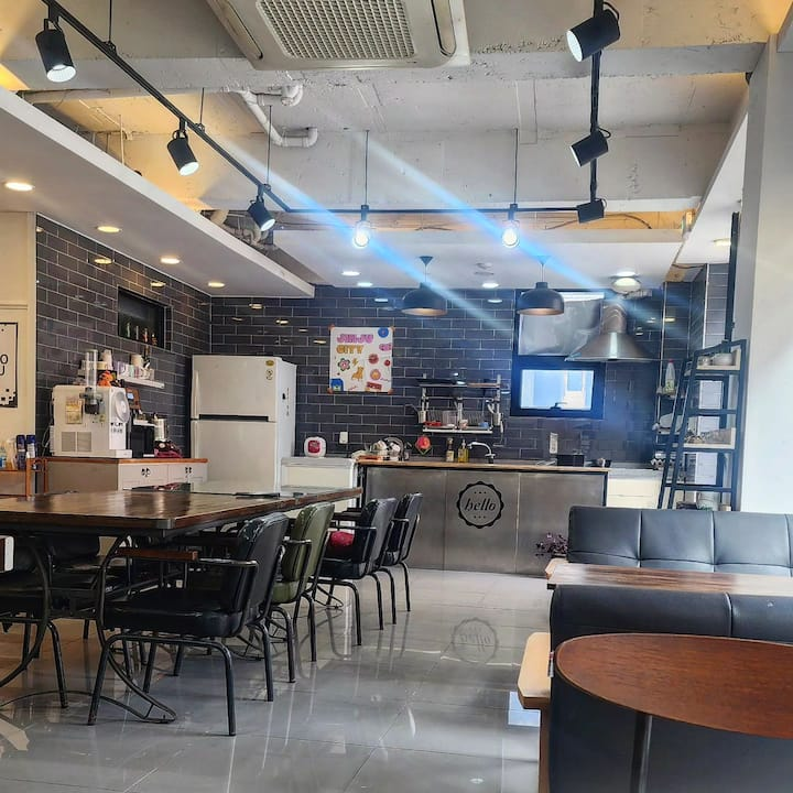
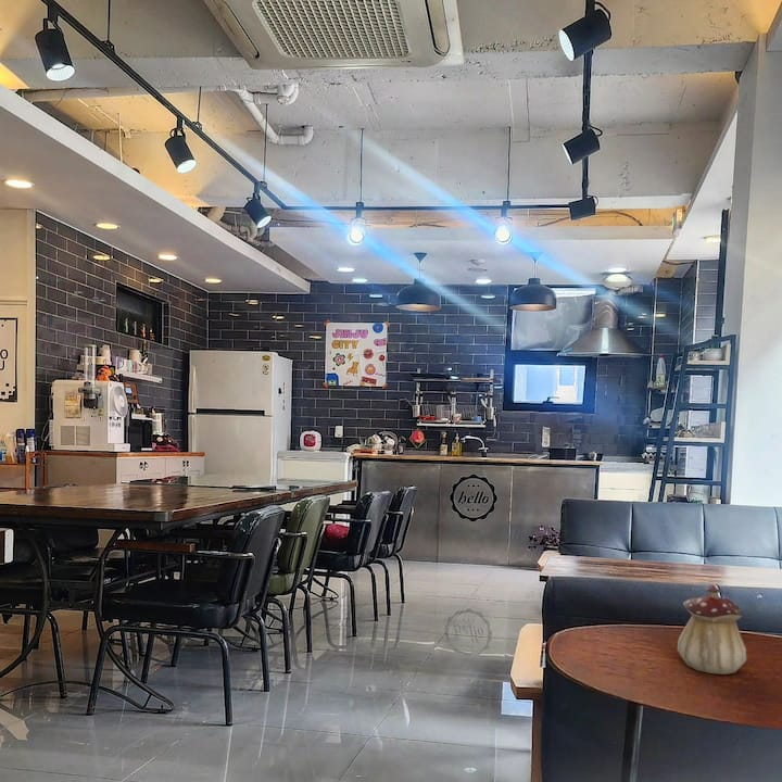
+ teapot [677,585,747,676]
